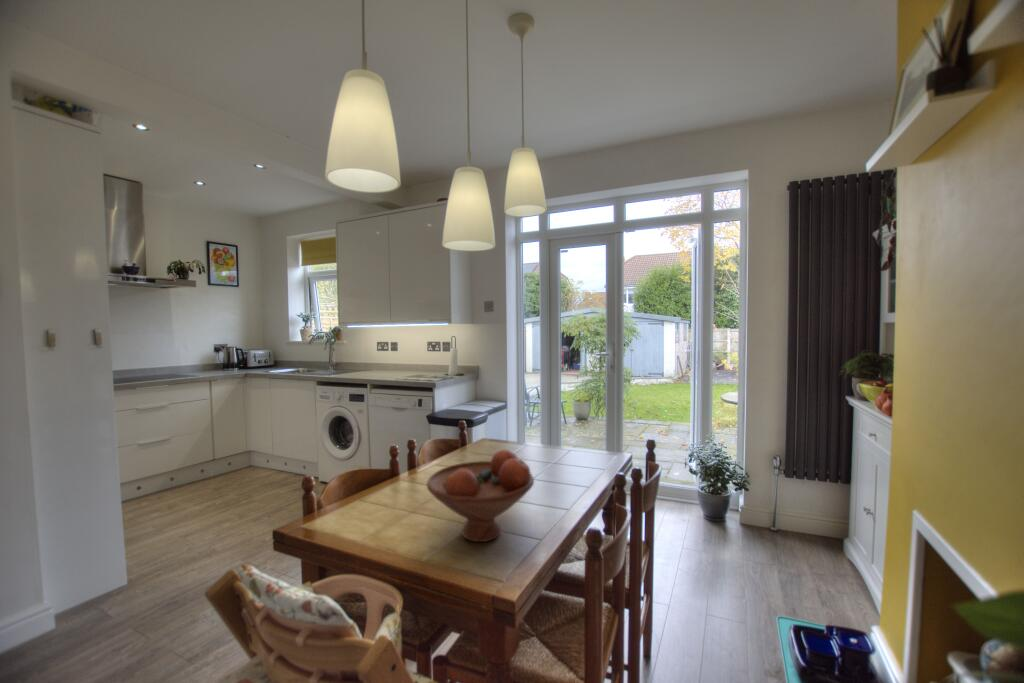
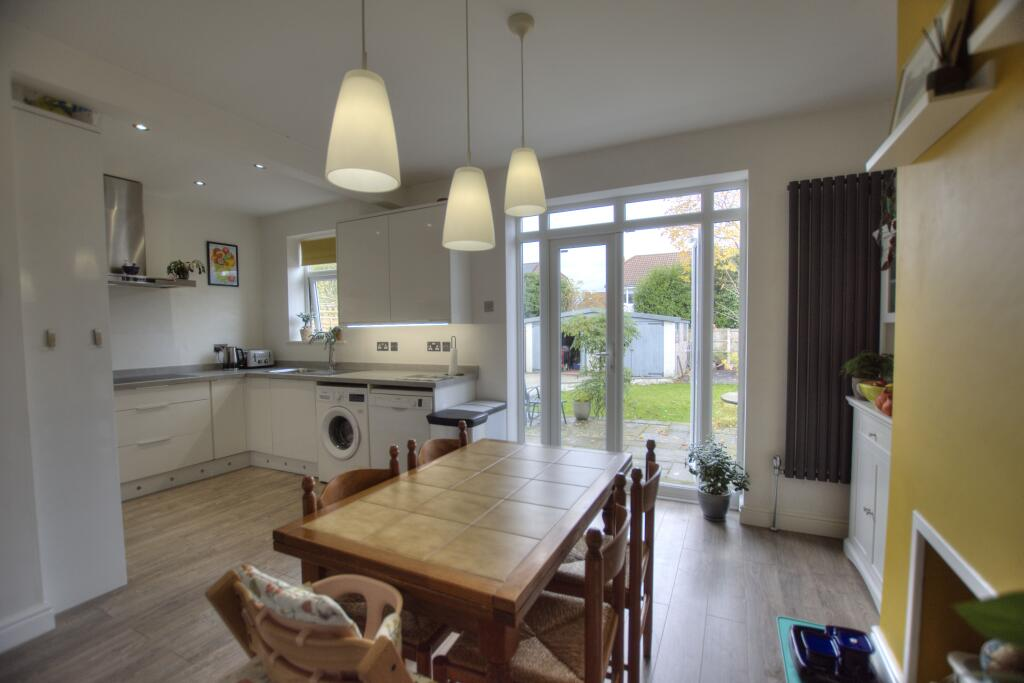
- fruit bowl [426,449,535,543]
